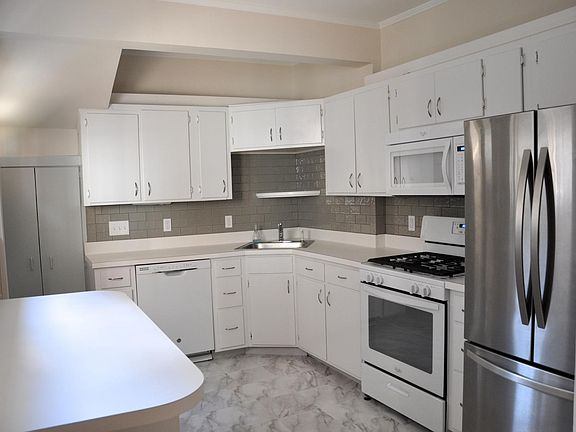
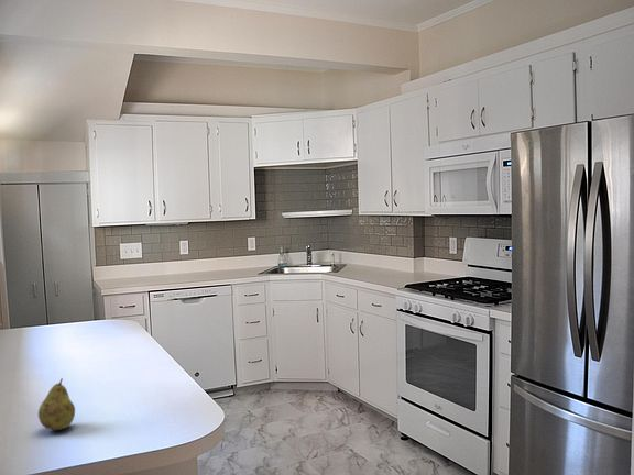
+ fruit [37,377,76,431]
